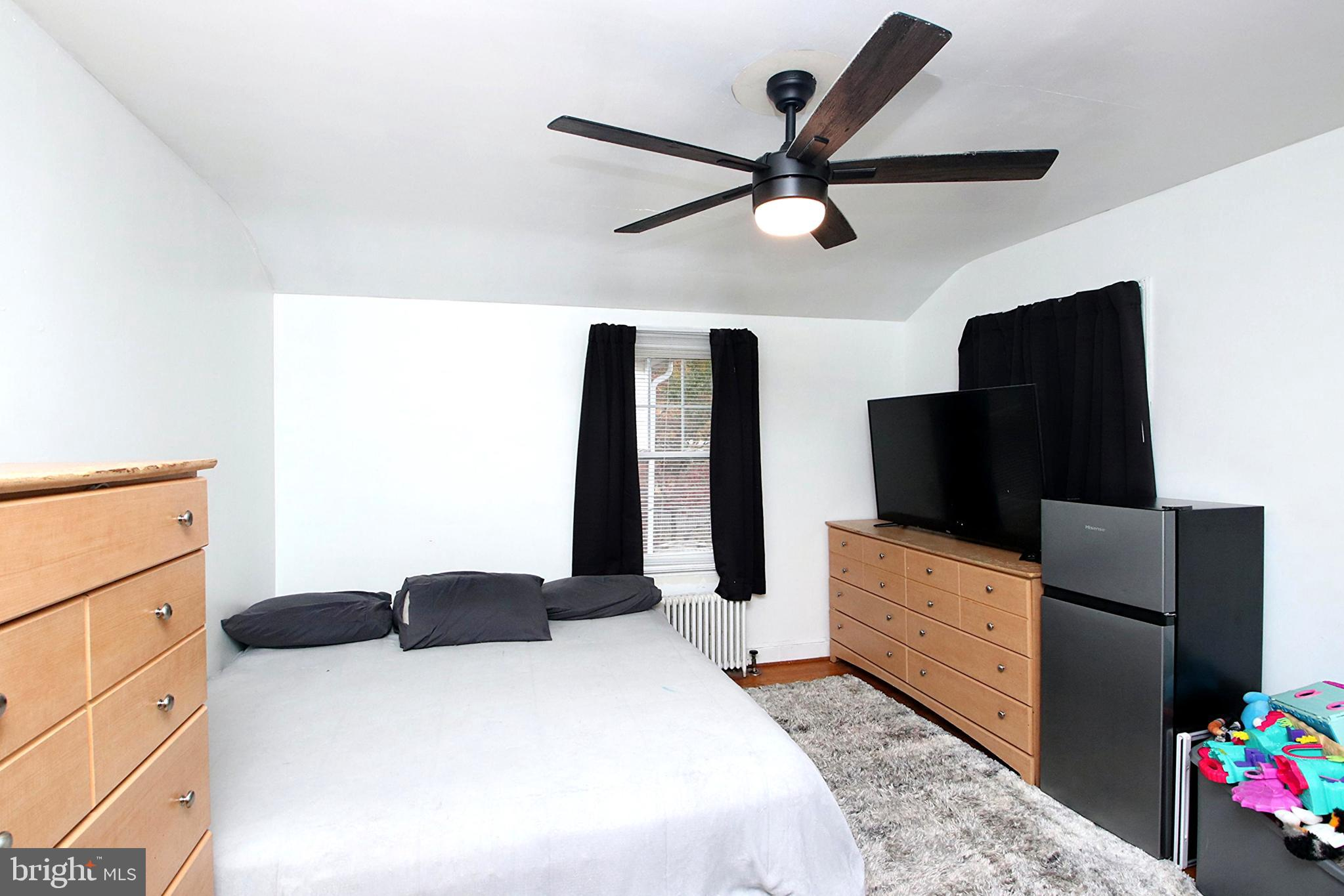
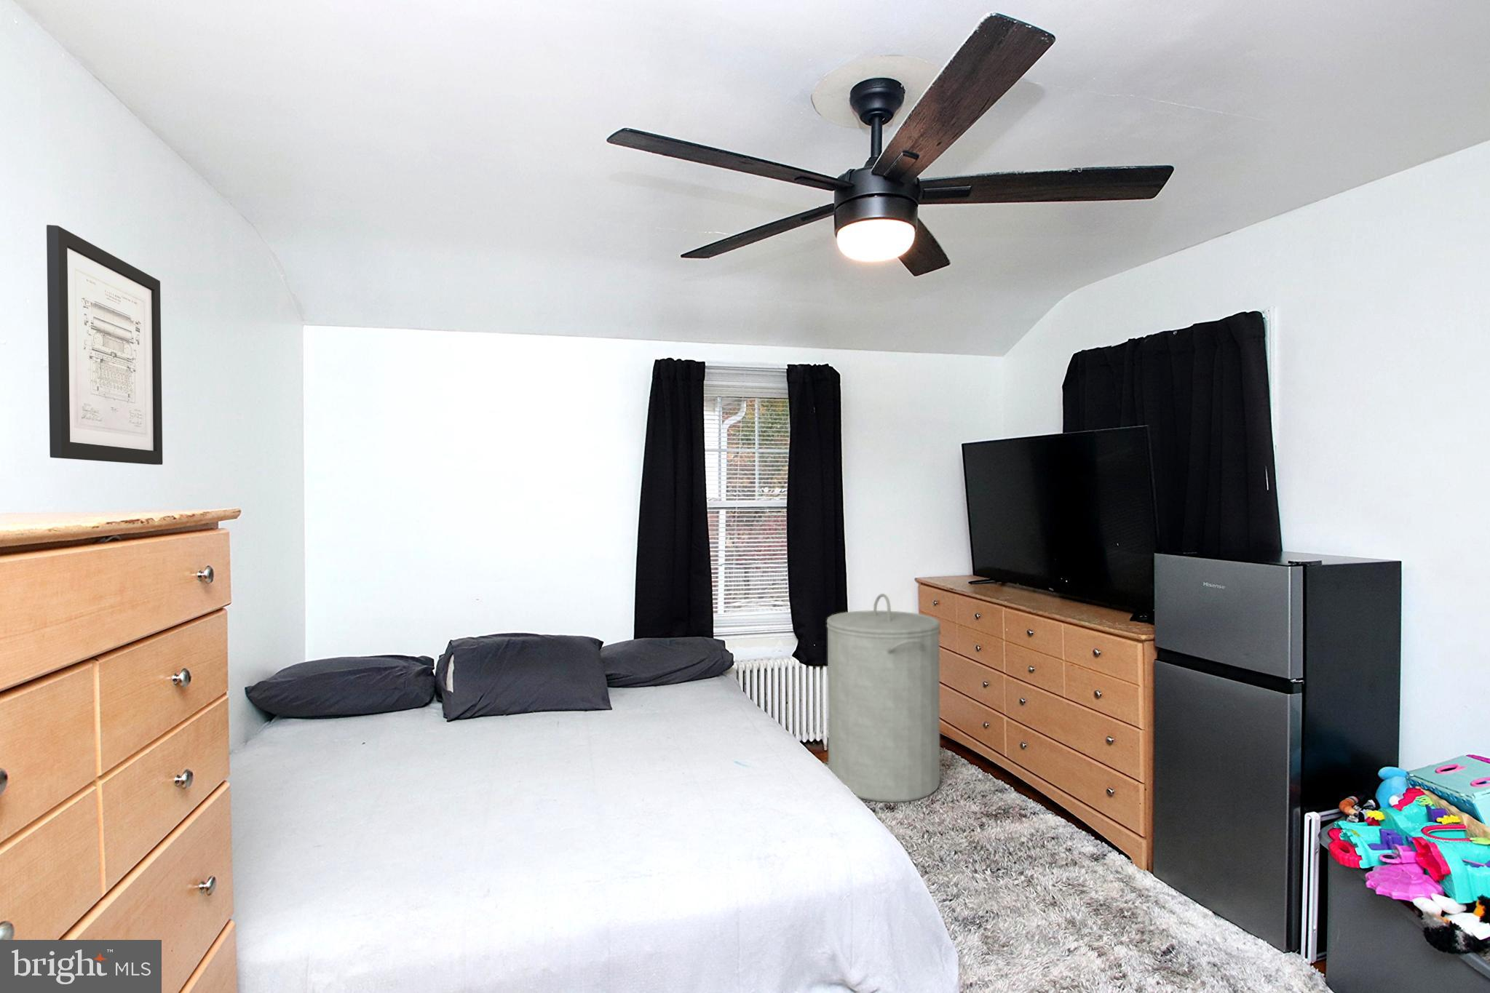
+ wall art [45,224,163,465]
+ laundry hamper [826,593,941,803]
